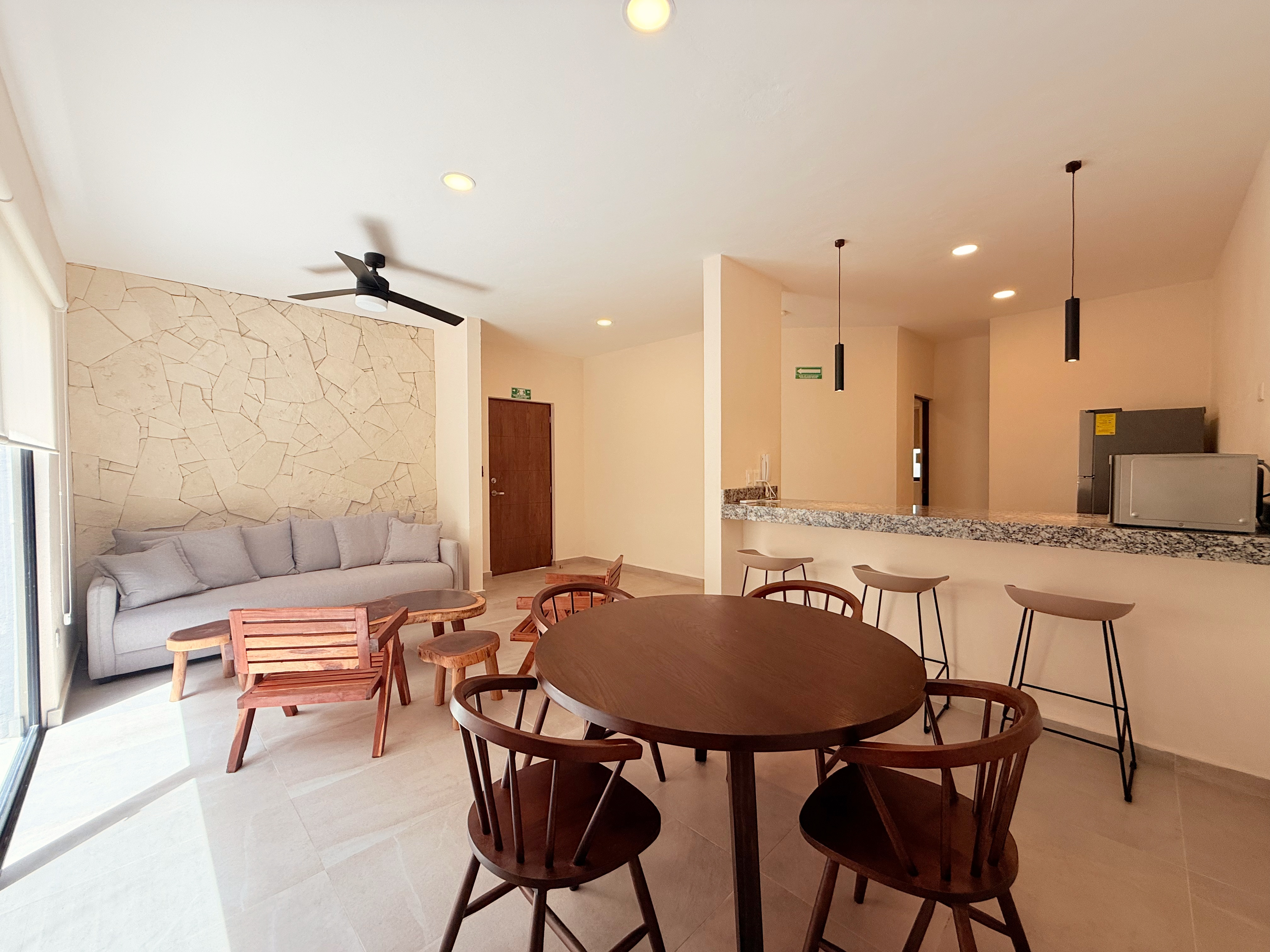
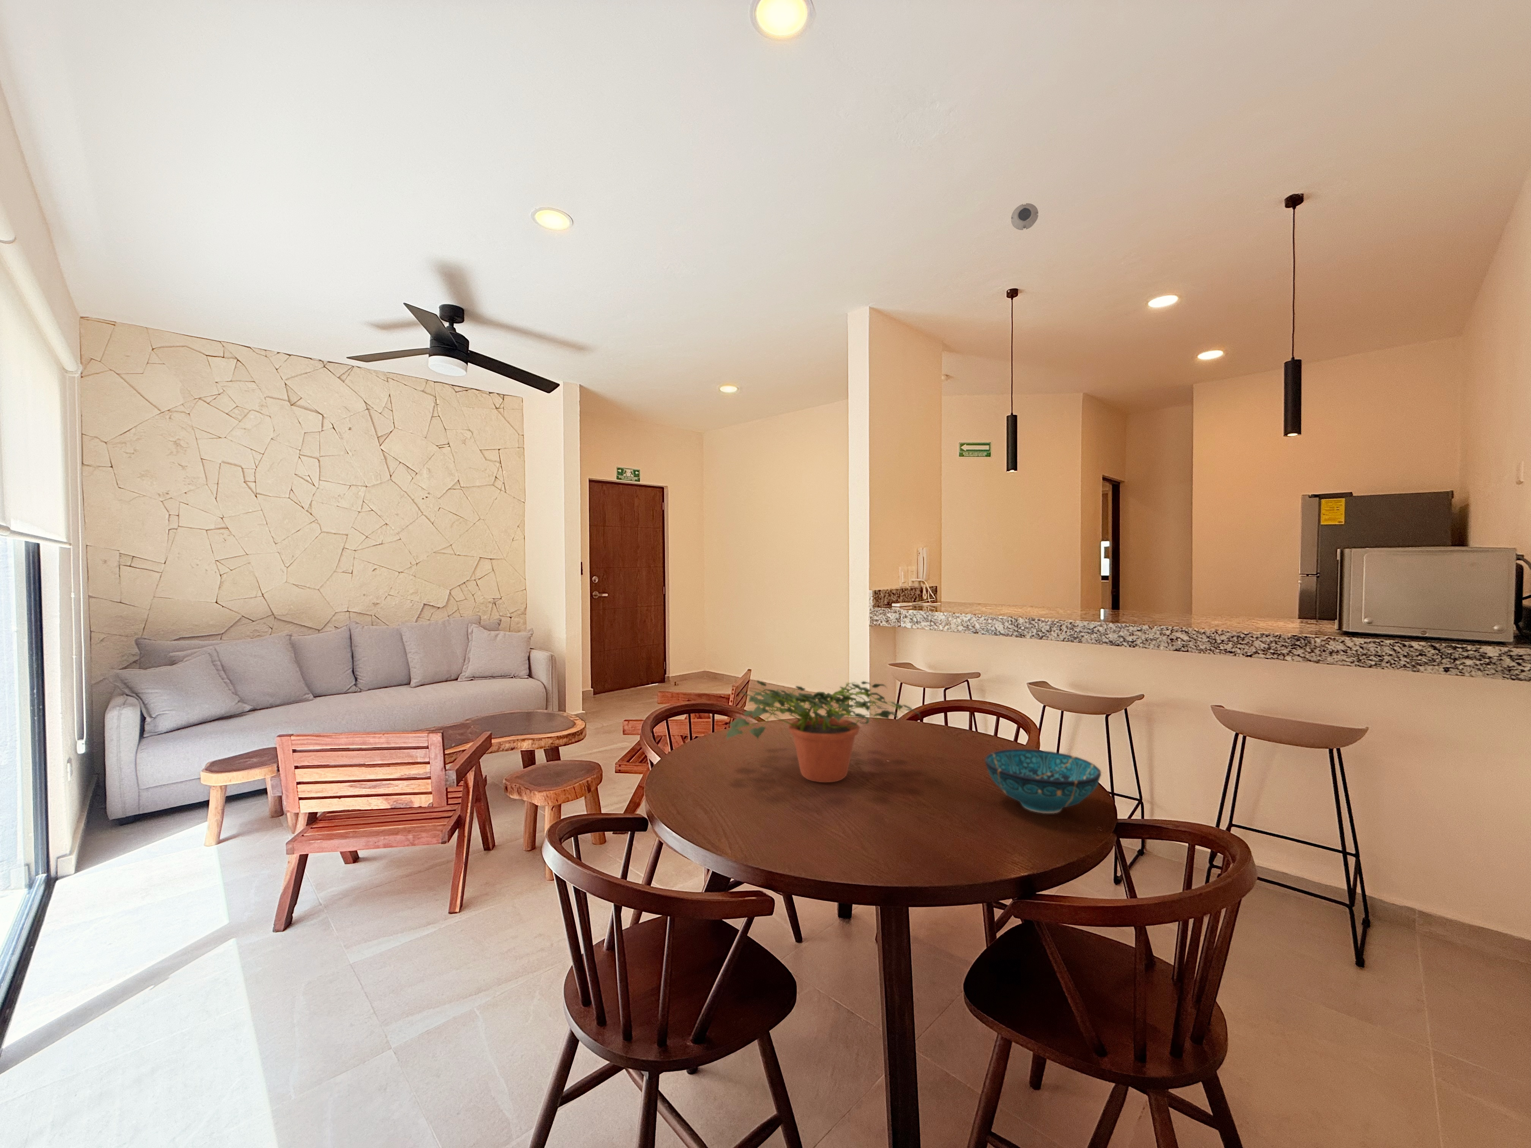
+ smoke detector [1010,203,1039,230]
+ decorative bowl [984,749,1102,814]
+ potted plant [727,680,921,783]
